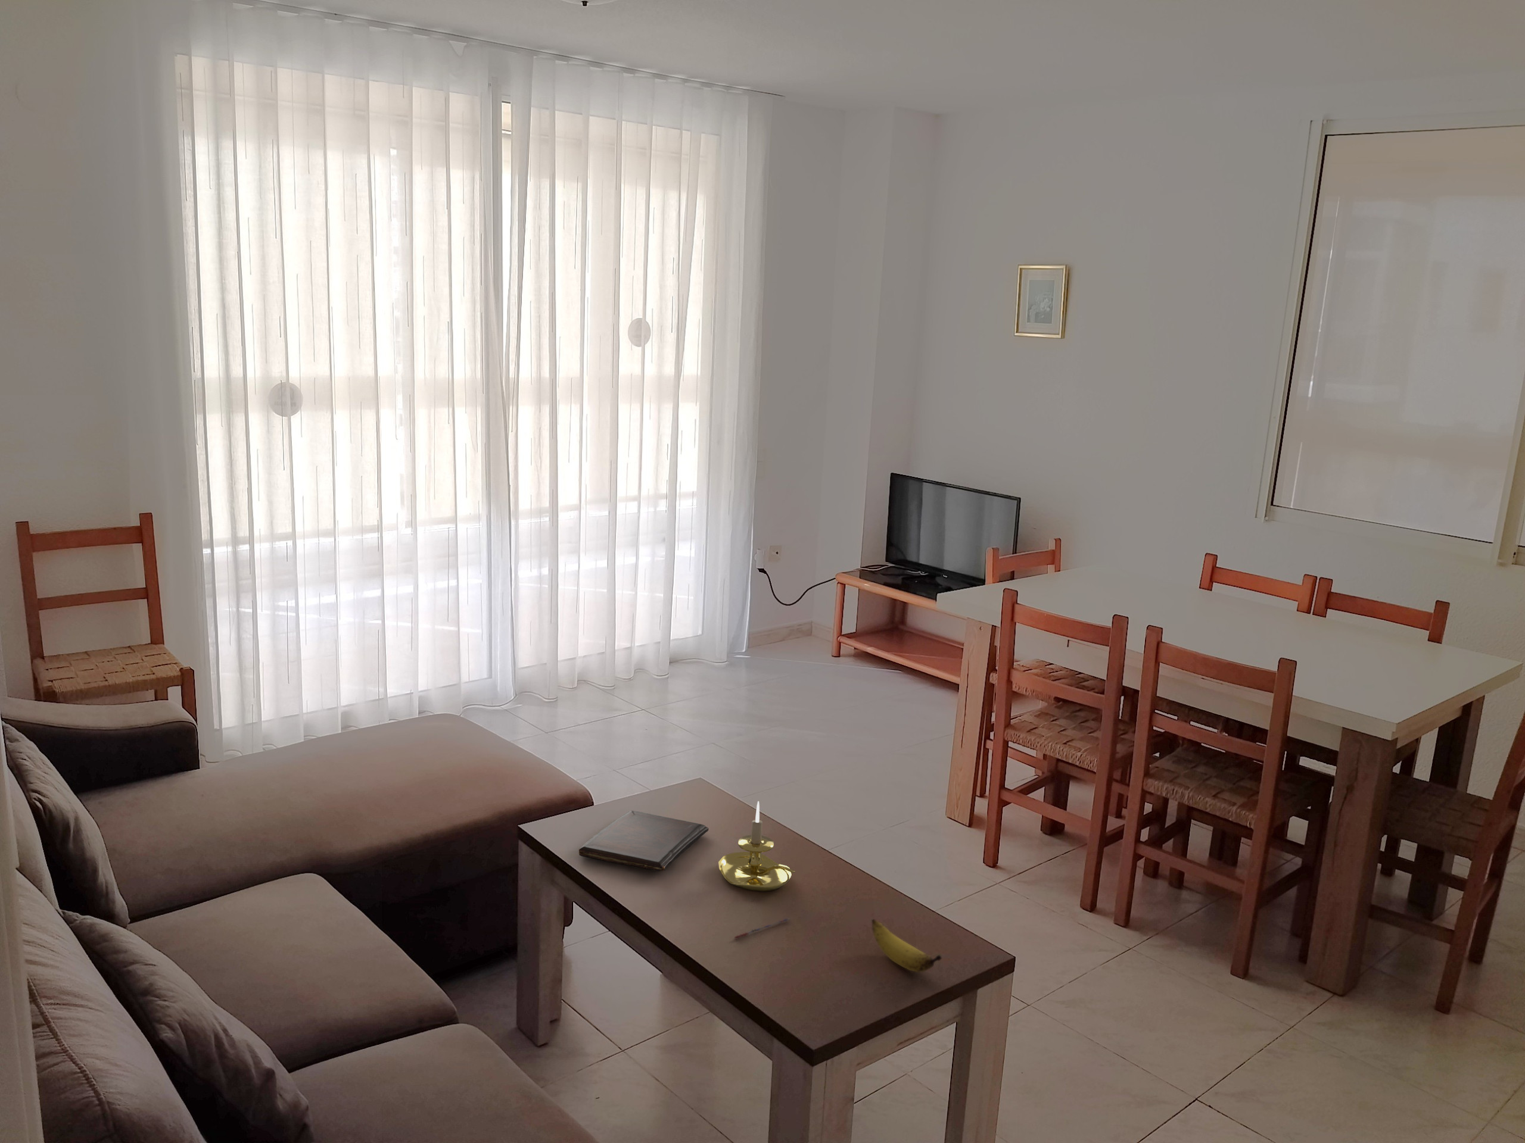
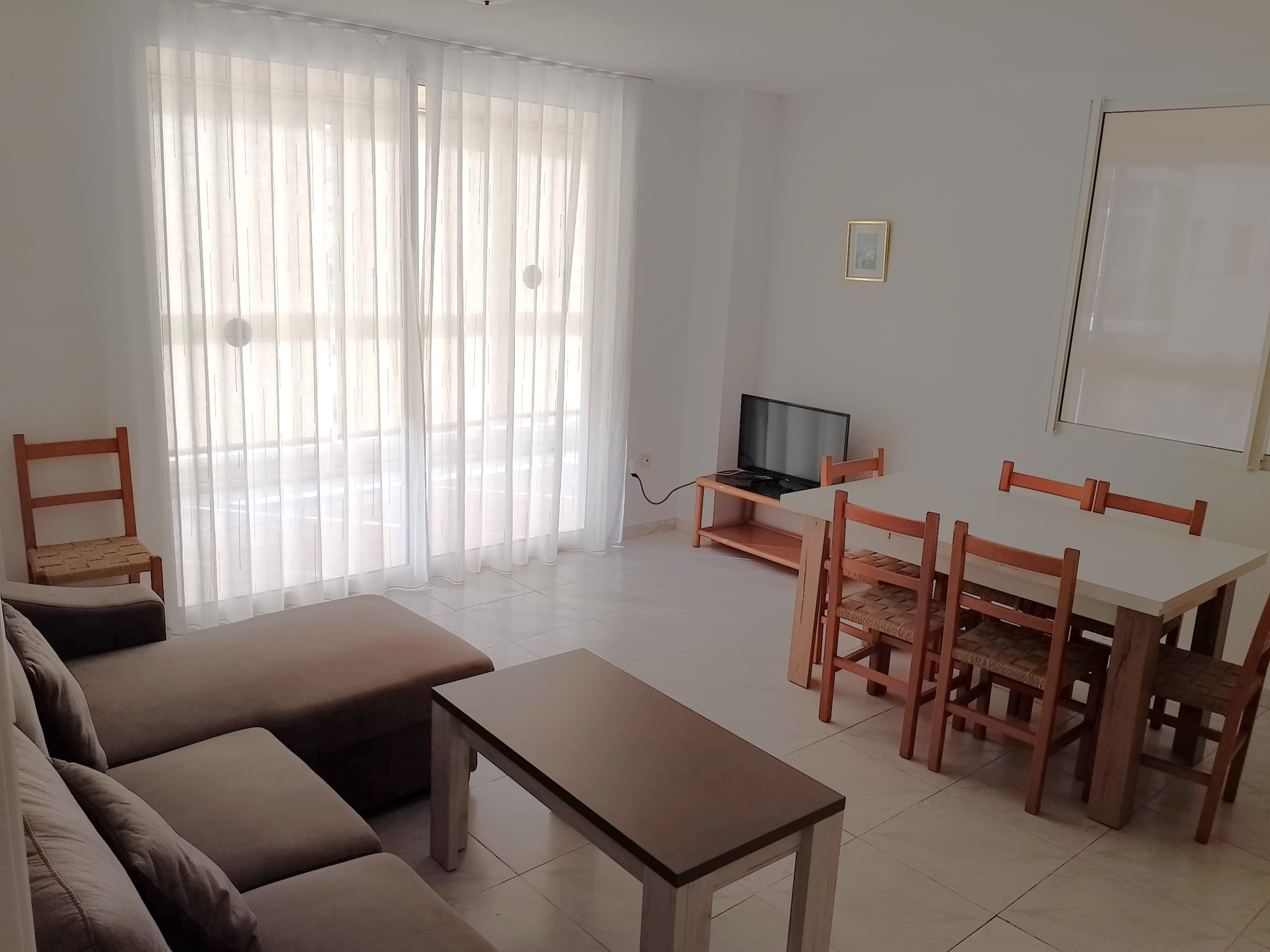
- pen [734,917,791,939]
- book [579,810,708,872]
- banana [871,918,943,973]
- candle holder [718,801,795,892]
